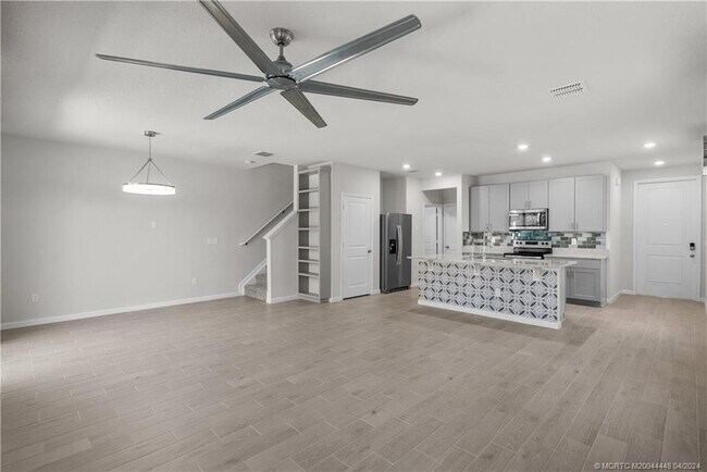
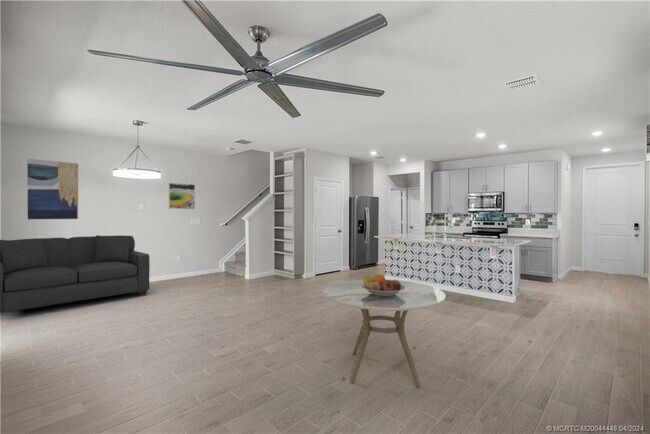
+ wall art [26,158,79,220]
+ dining table [322,279,447,388]
+ sofa [0,234,151,314]
+ fruit bowl [362,273,405,296]
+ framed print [168,182,196,210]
